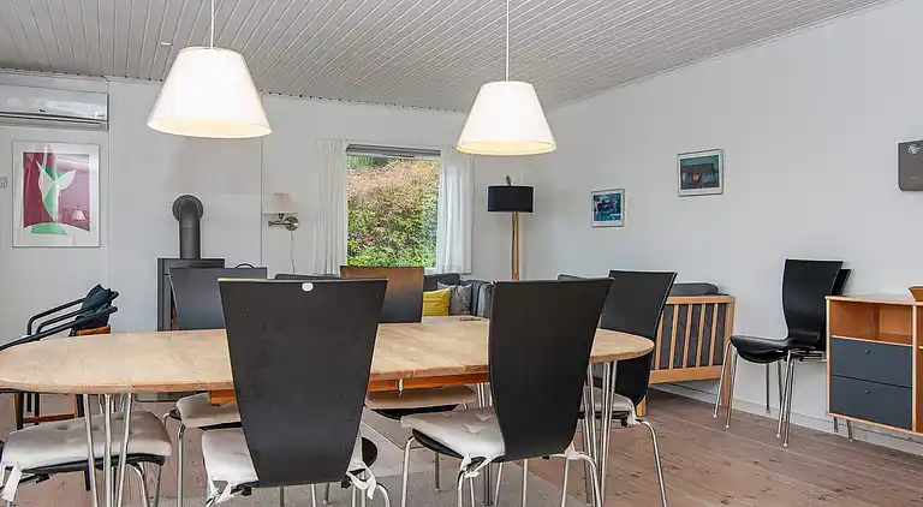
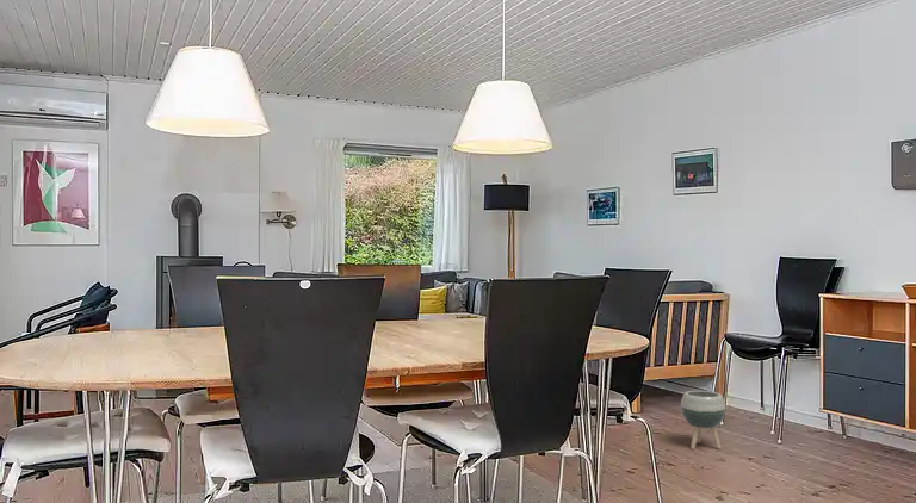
+ planter [680,390,726,451]
